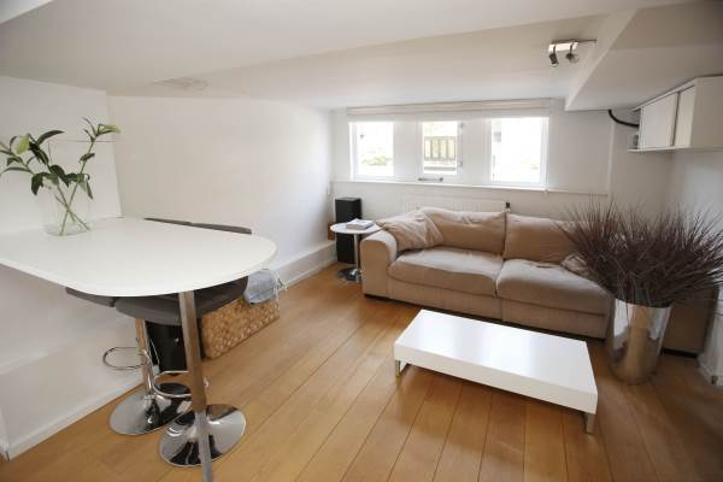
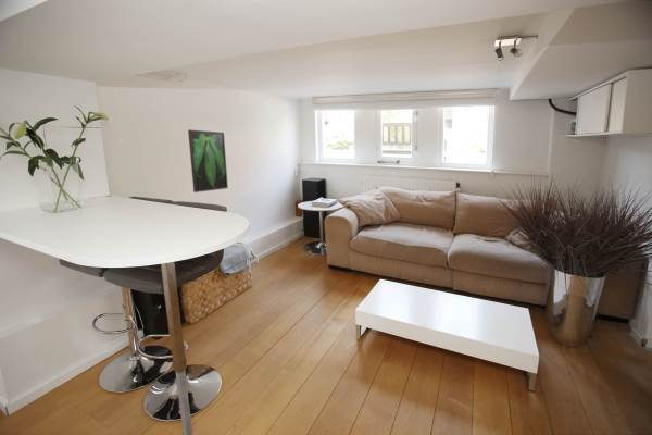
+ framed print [187,128,229,194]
